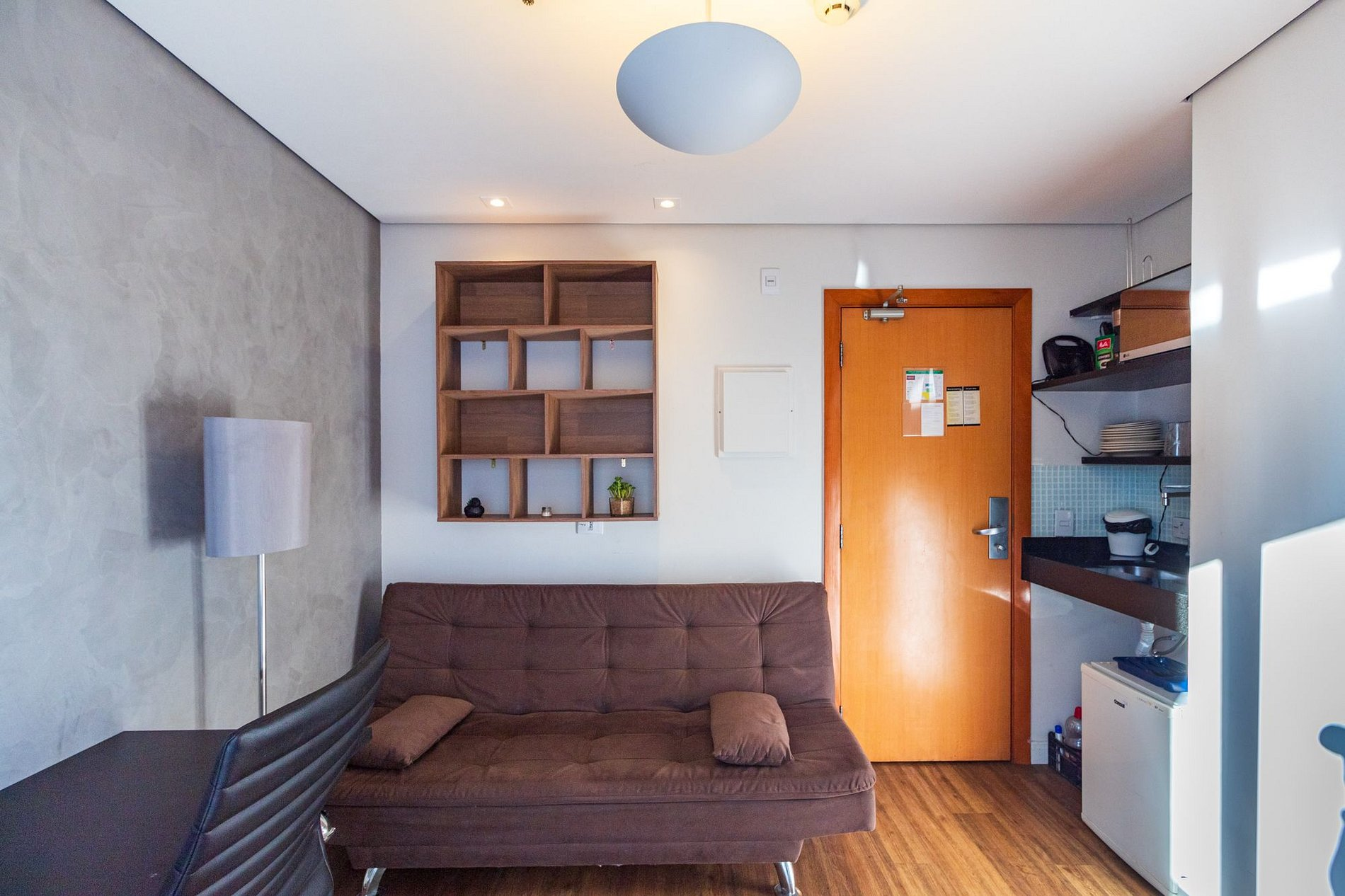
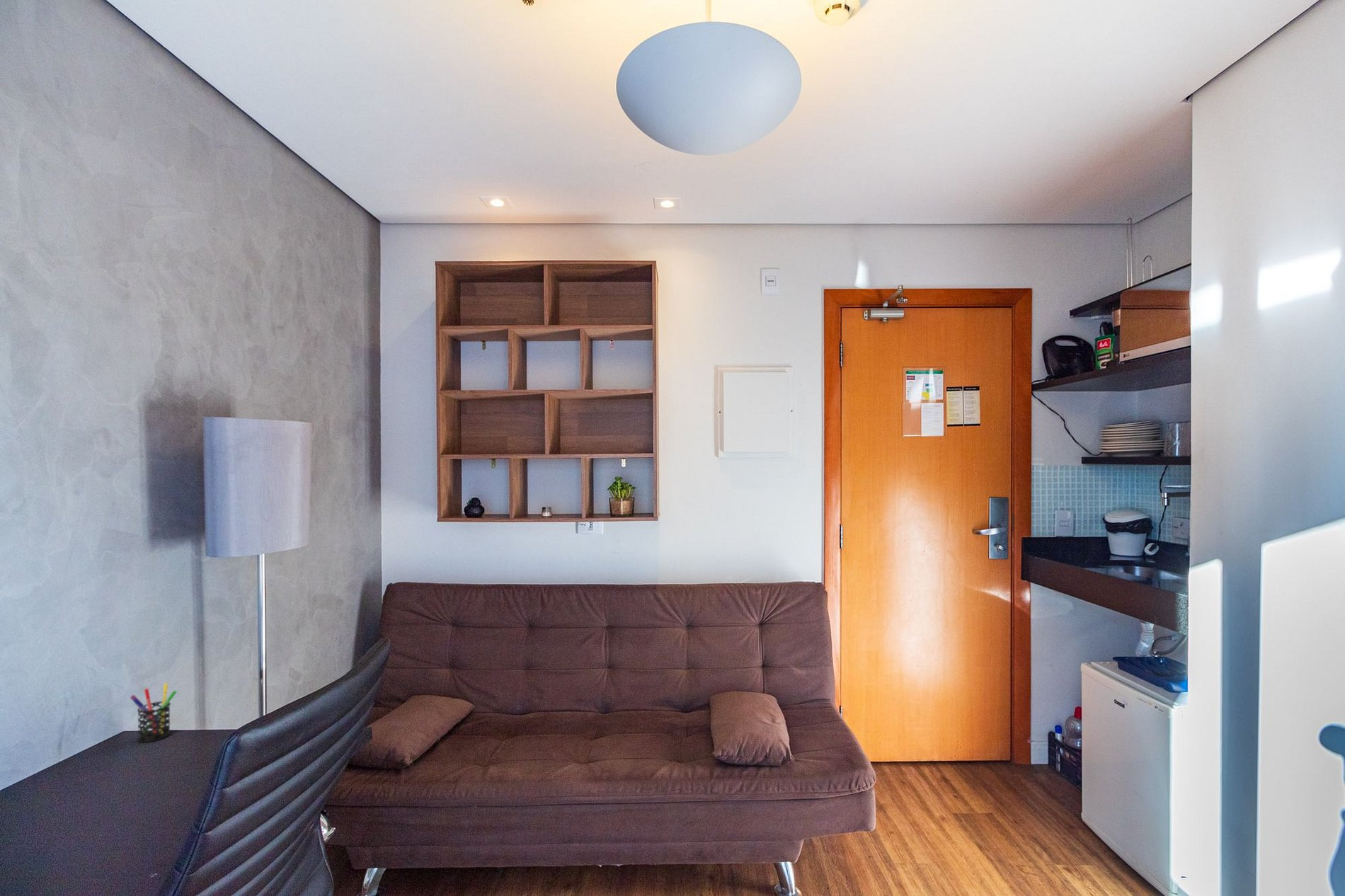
+ pen holder [130,682,178,743]
